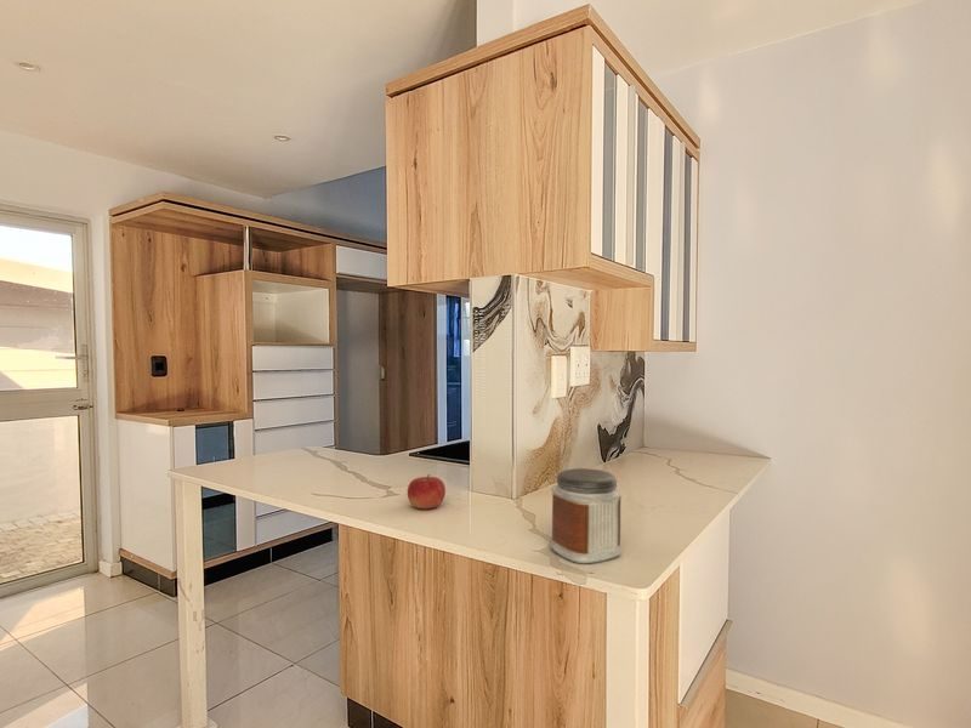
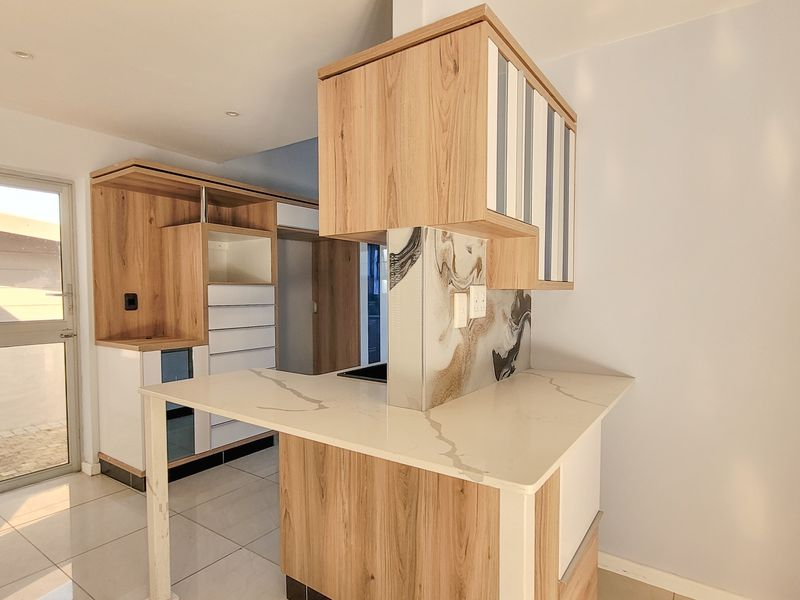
- jar [550,467,624,564]
- fruit [407,473,447,510]
